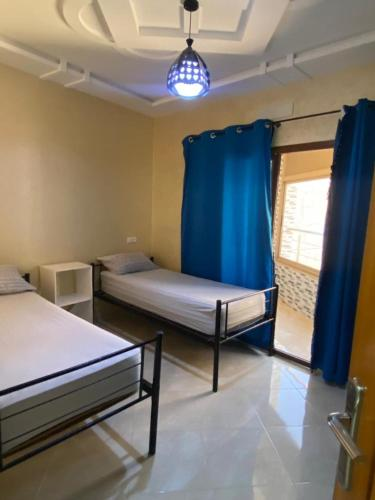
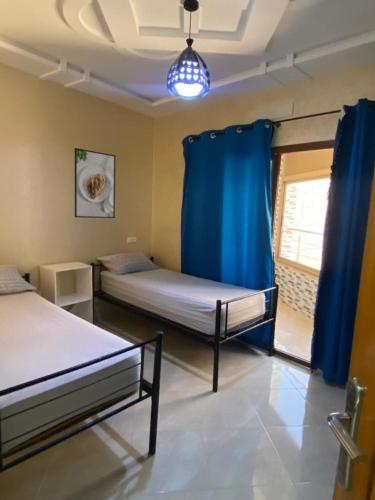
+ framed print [74,147,117,219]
